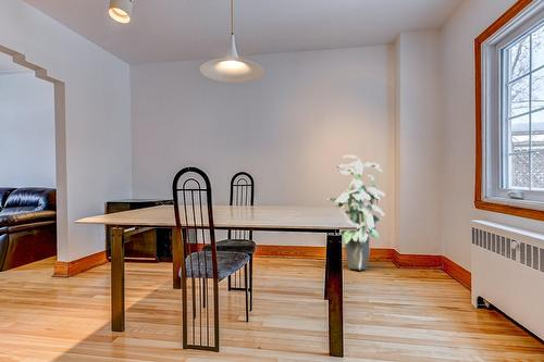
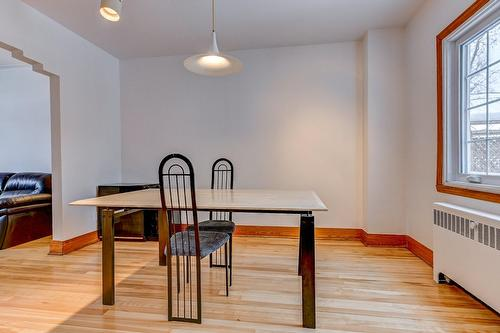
- indoor plant [326,153,386,271]
